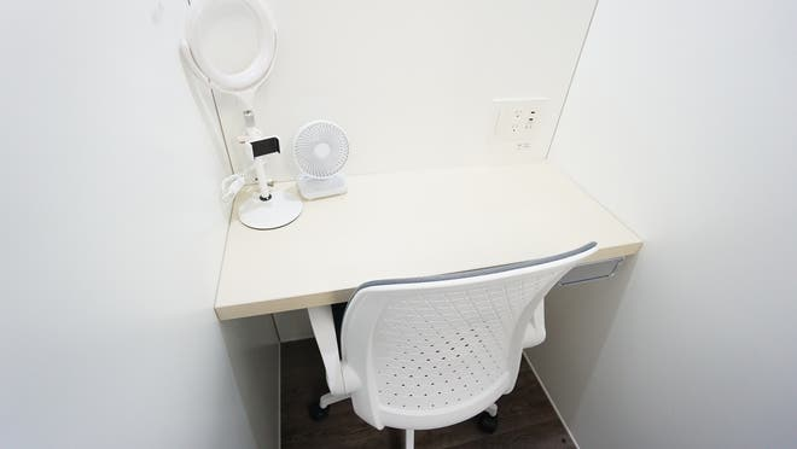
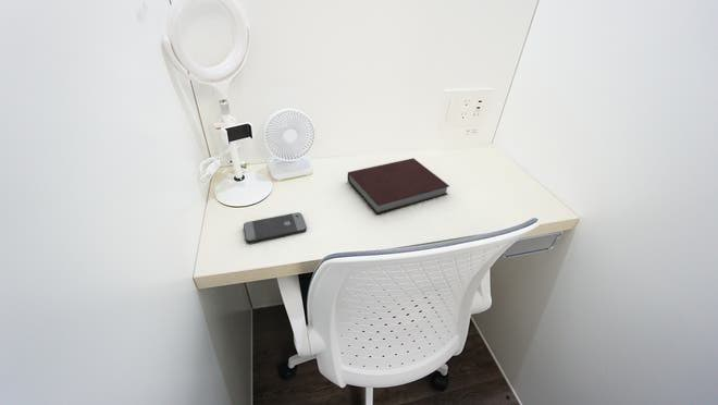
+ notebook [346,157,450,216]
+ smartphone [243,211,308,244]
